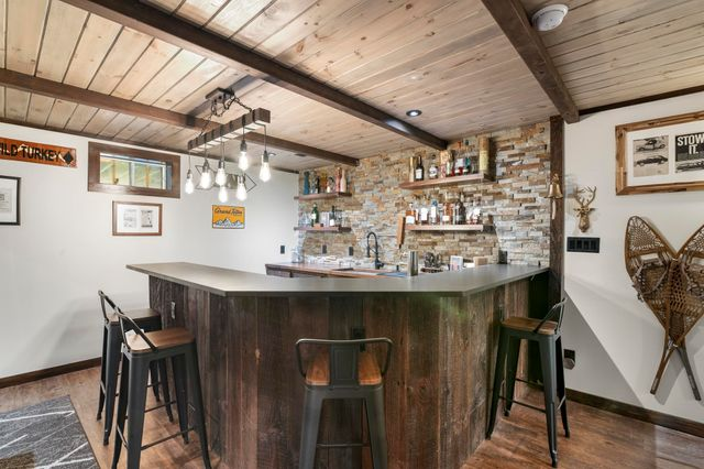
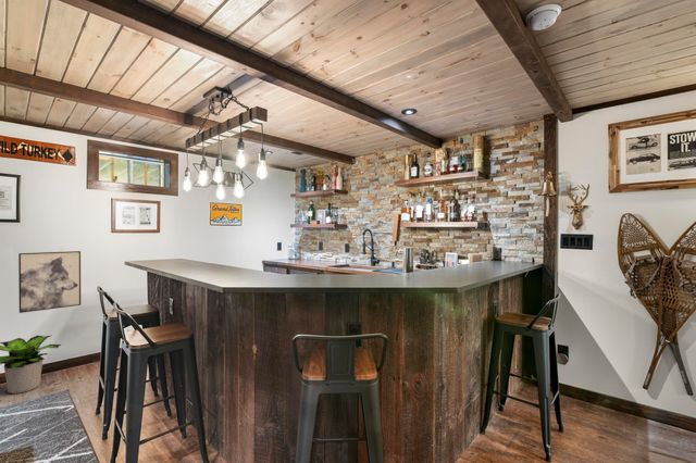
+ potted plant [0,335,62,395]
+ wall art [17,250,82,314]
